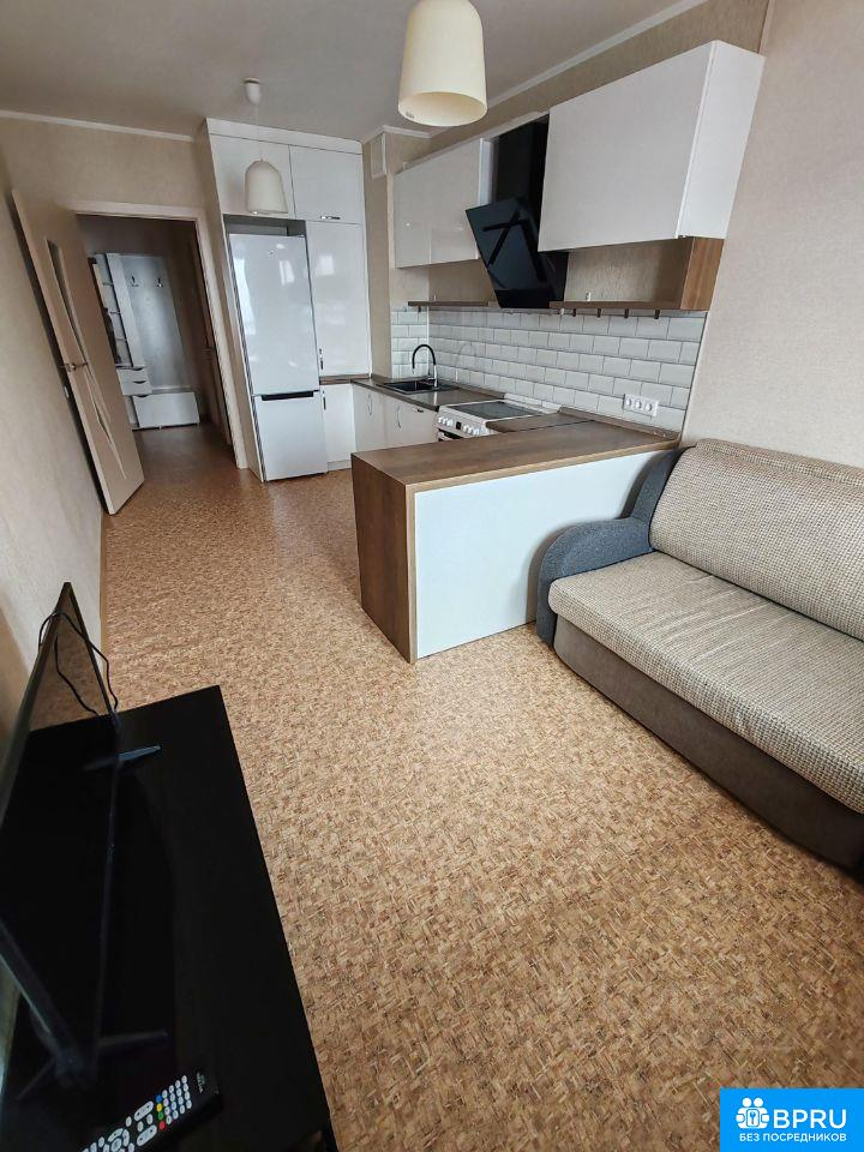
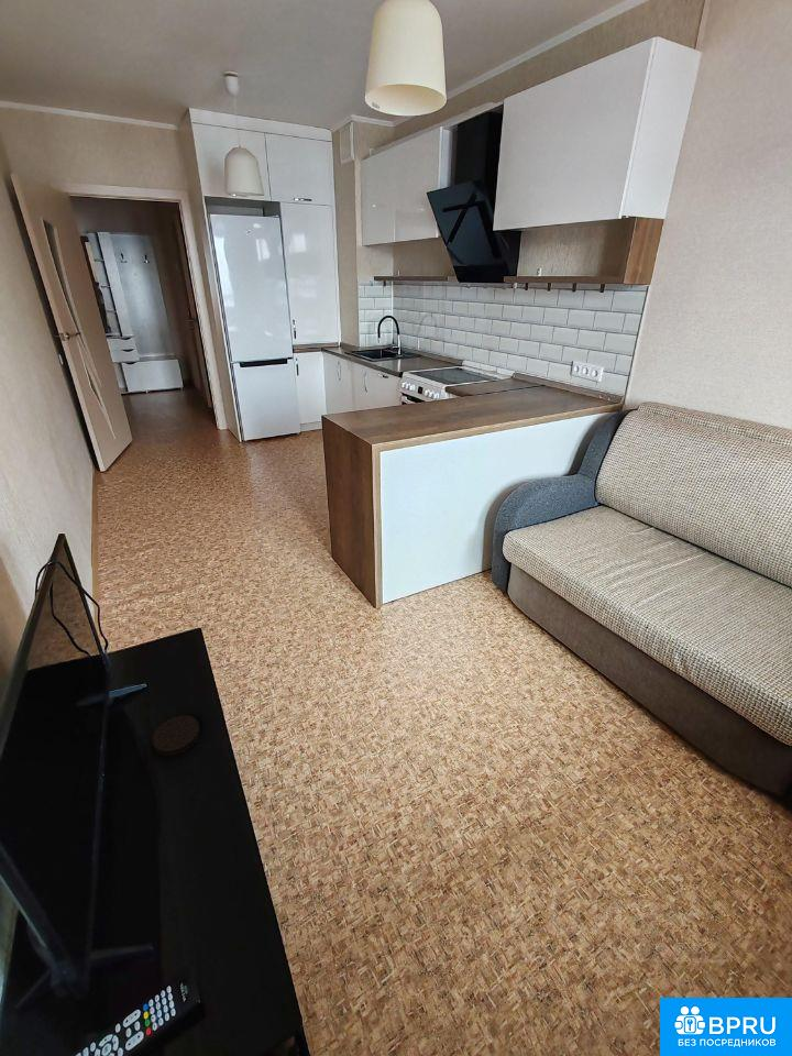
+ coaster [152,714,201,757]
